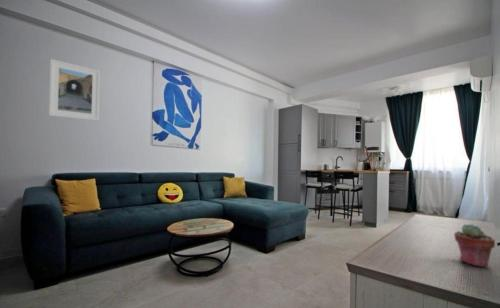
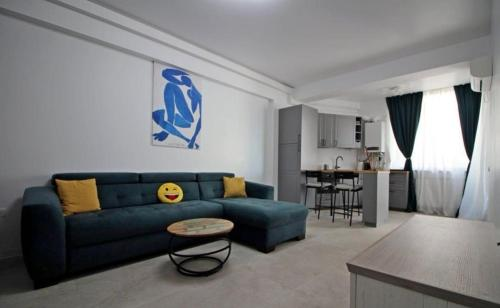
- potted succulent [453,223,496,269]
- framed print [48,58,101,122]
